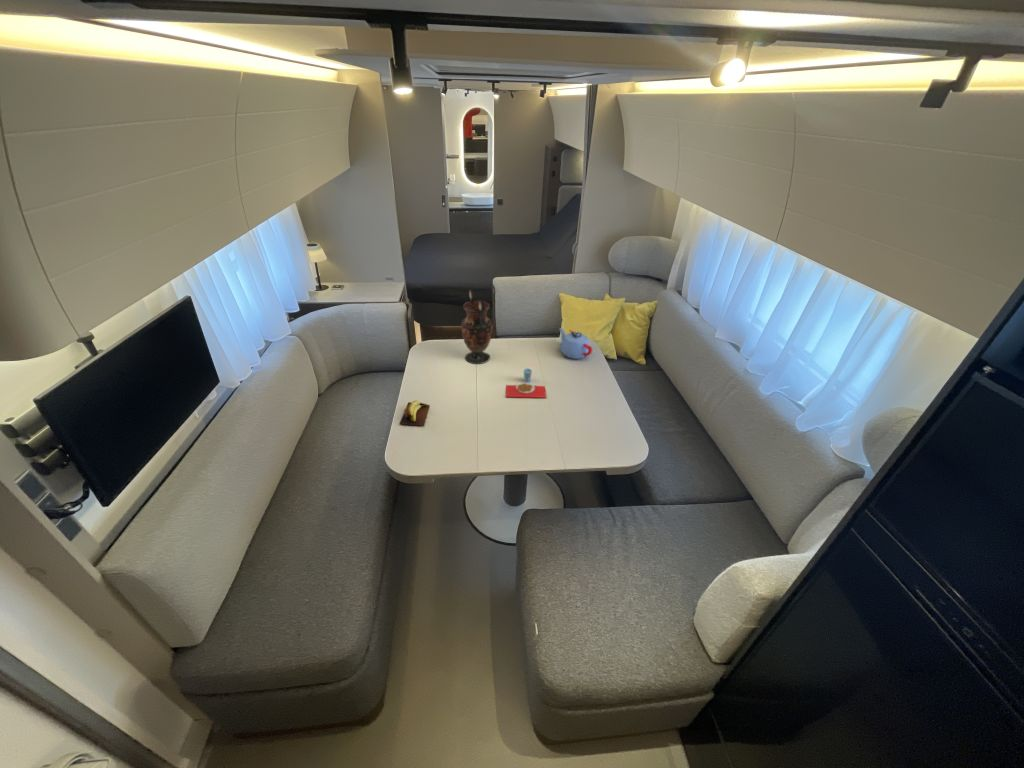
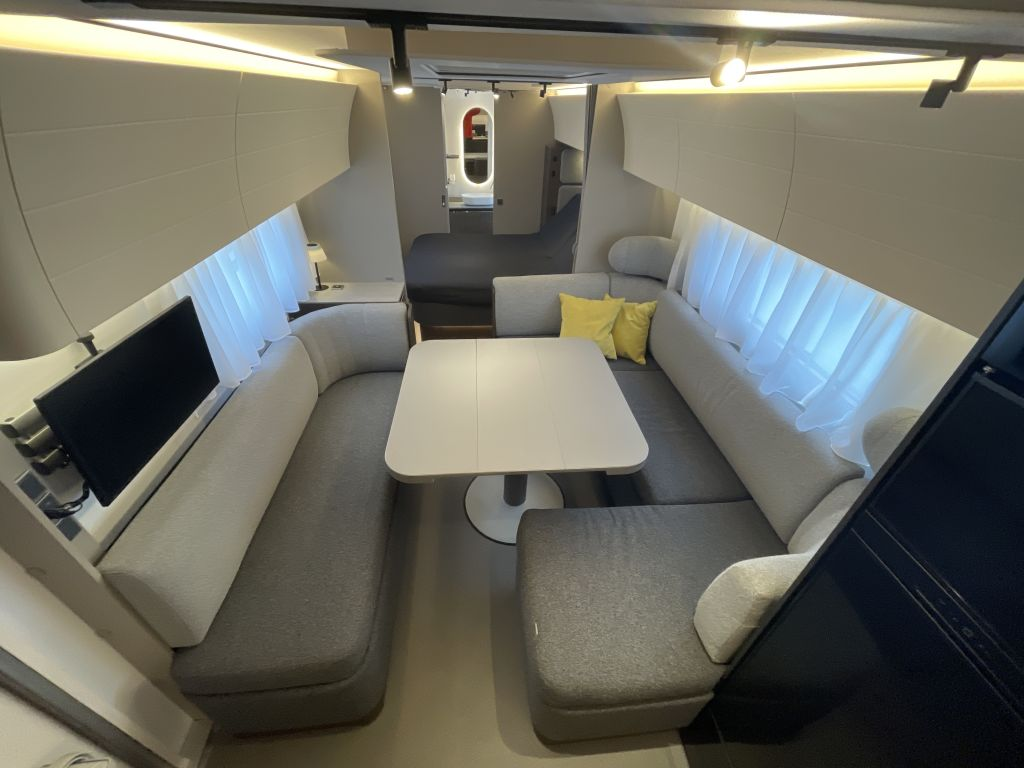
- teapot [558,327,593,360]
- banana [399,400,431,427]
- vase [460,288,493,365]
- placemat [505,368,547,399]
